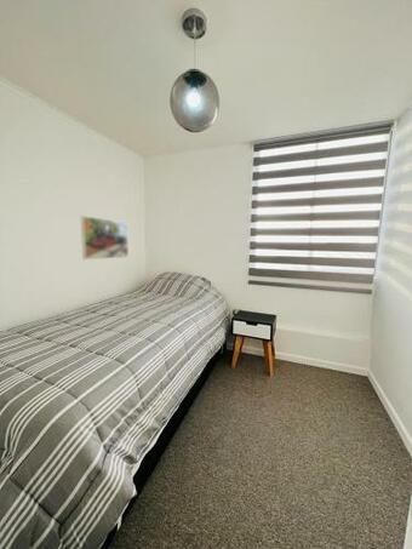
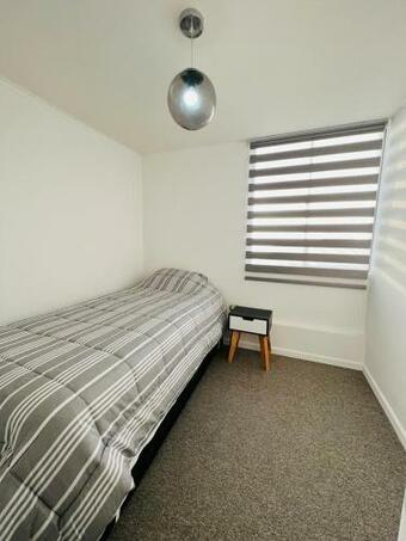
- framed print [80,215,130,261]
